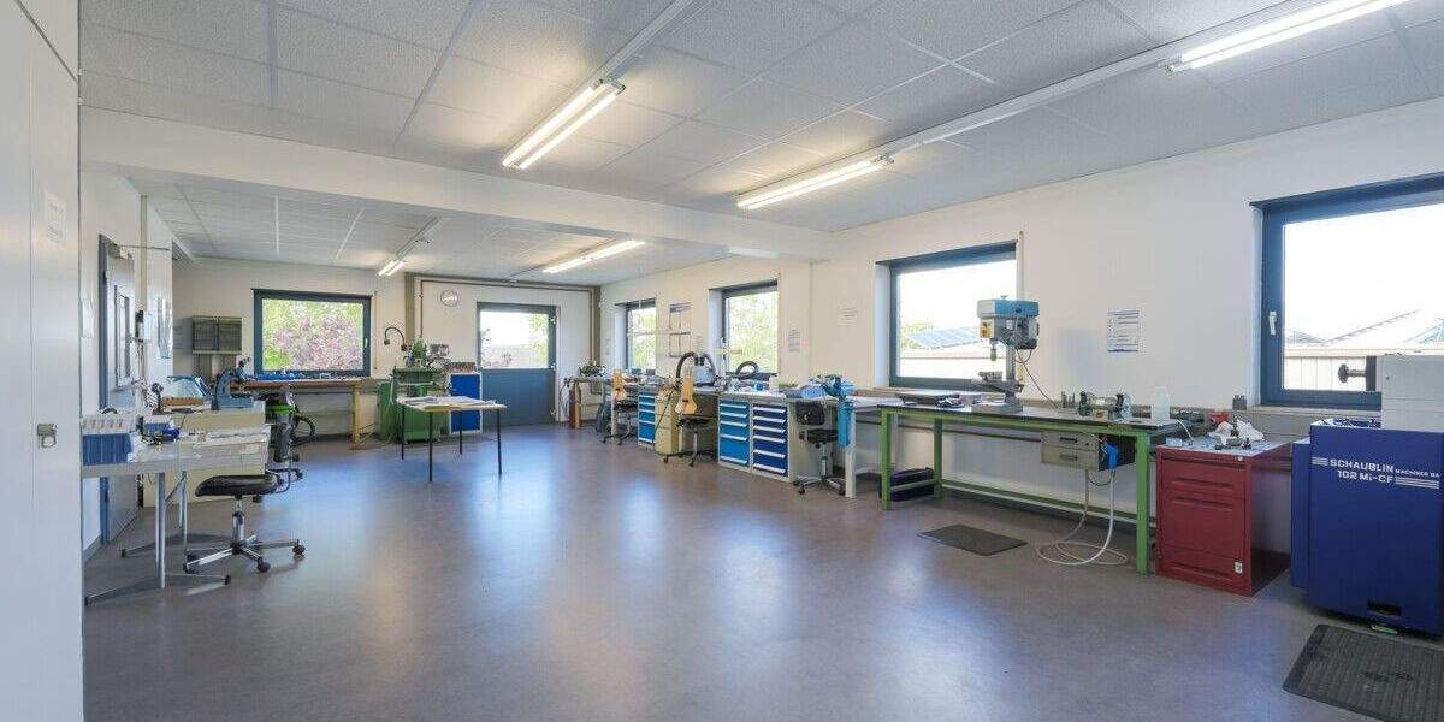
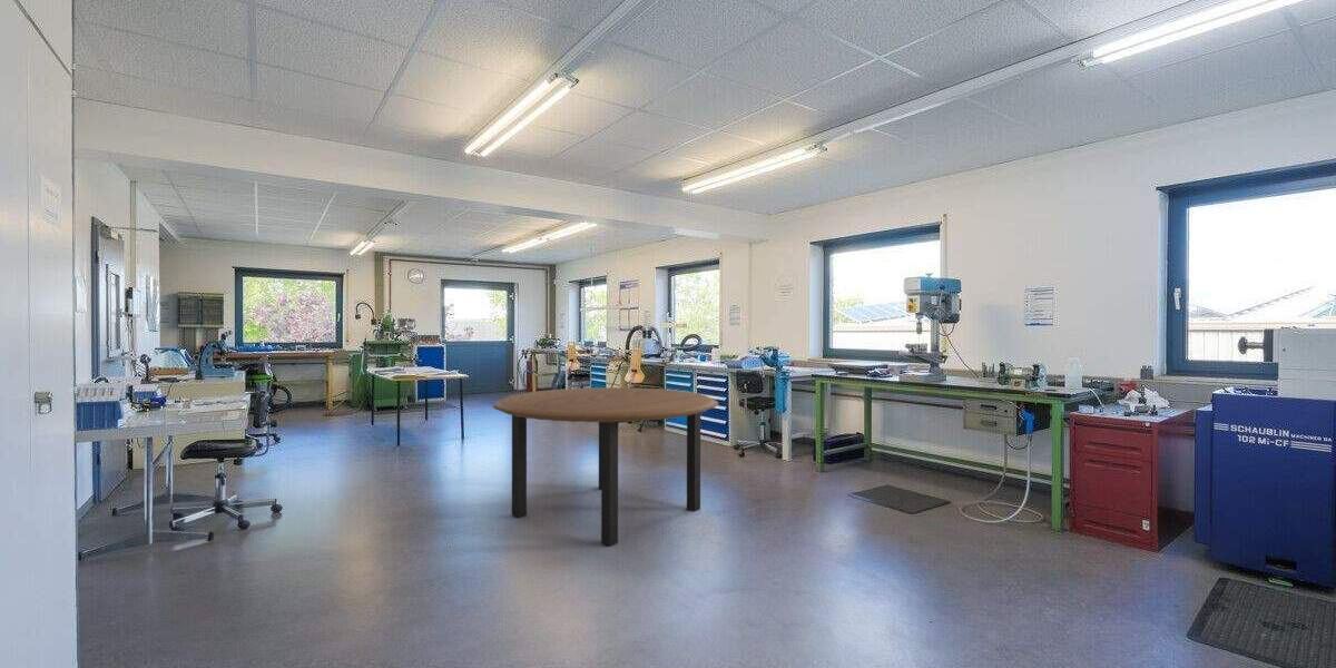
+ dining table [491,386,719,547]
